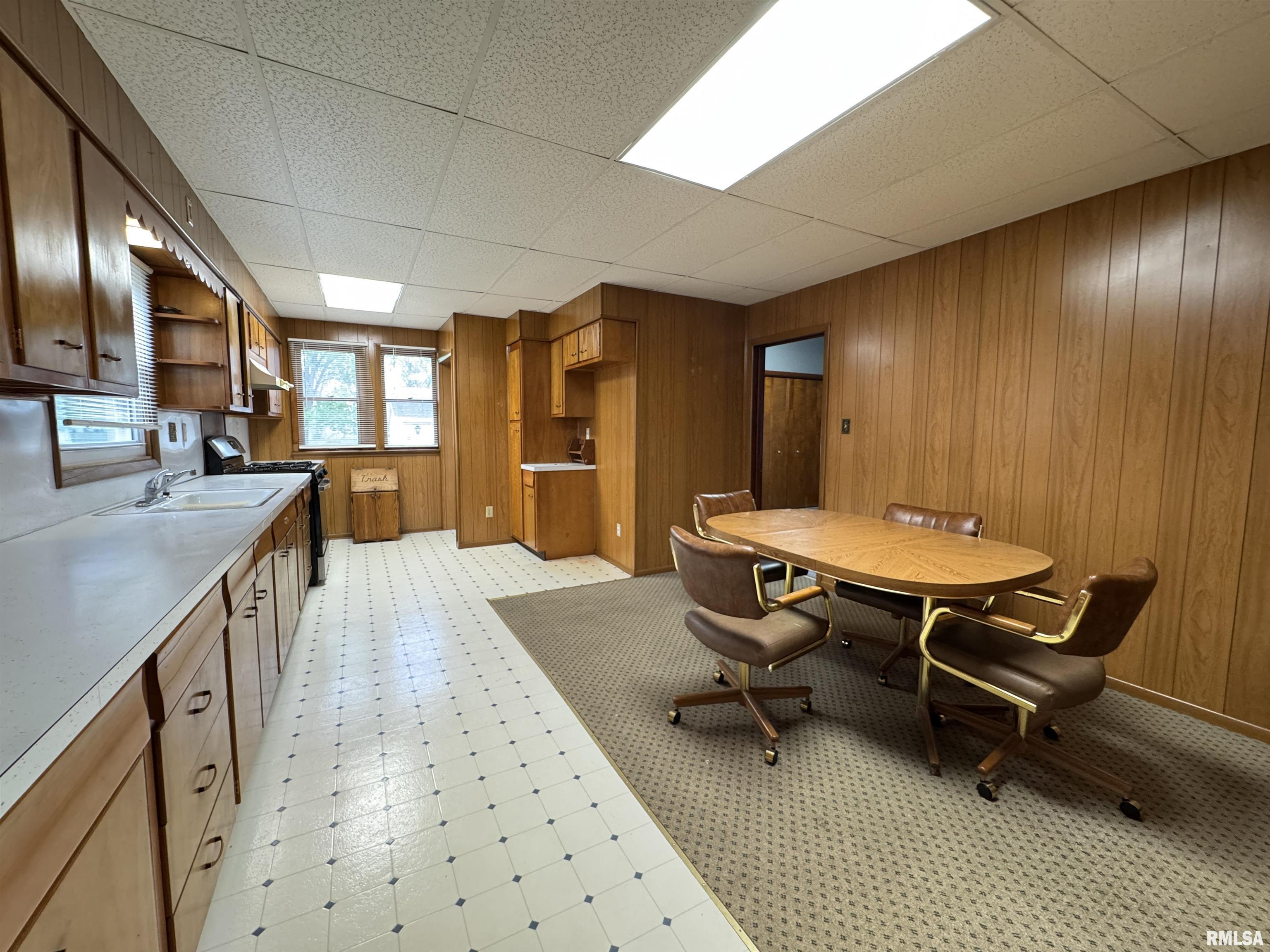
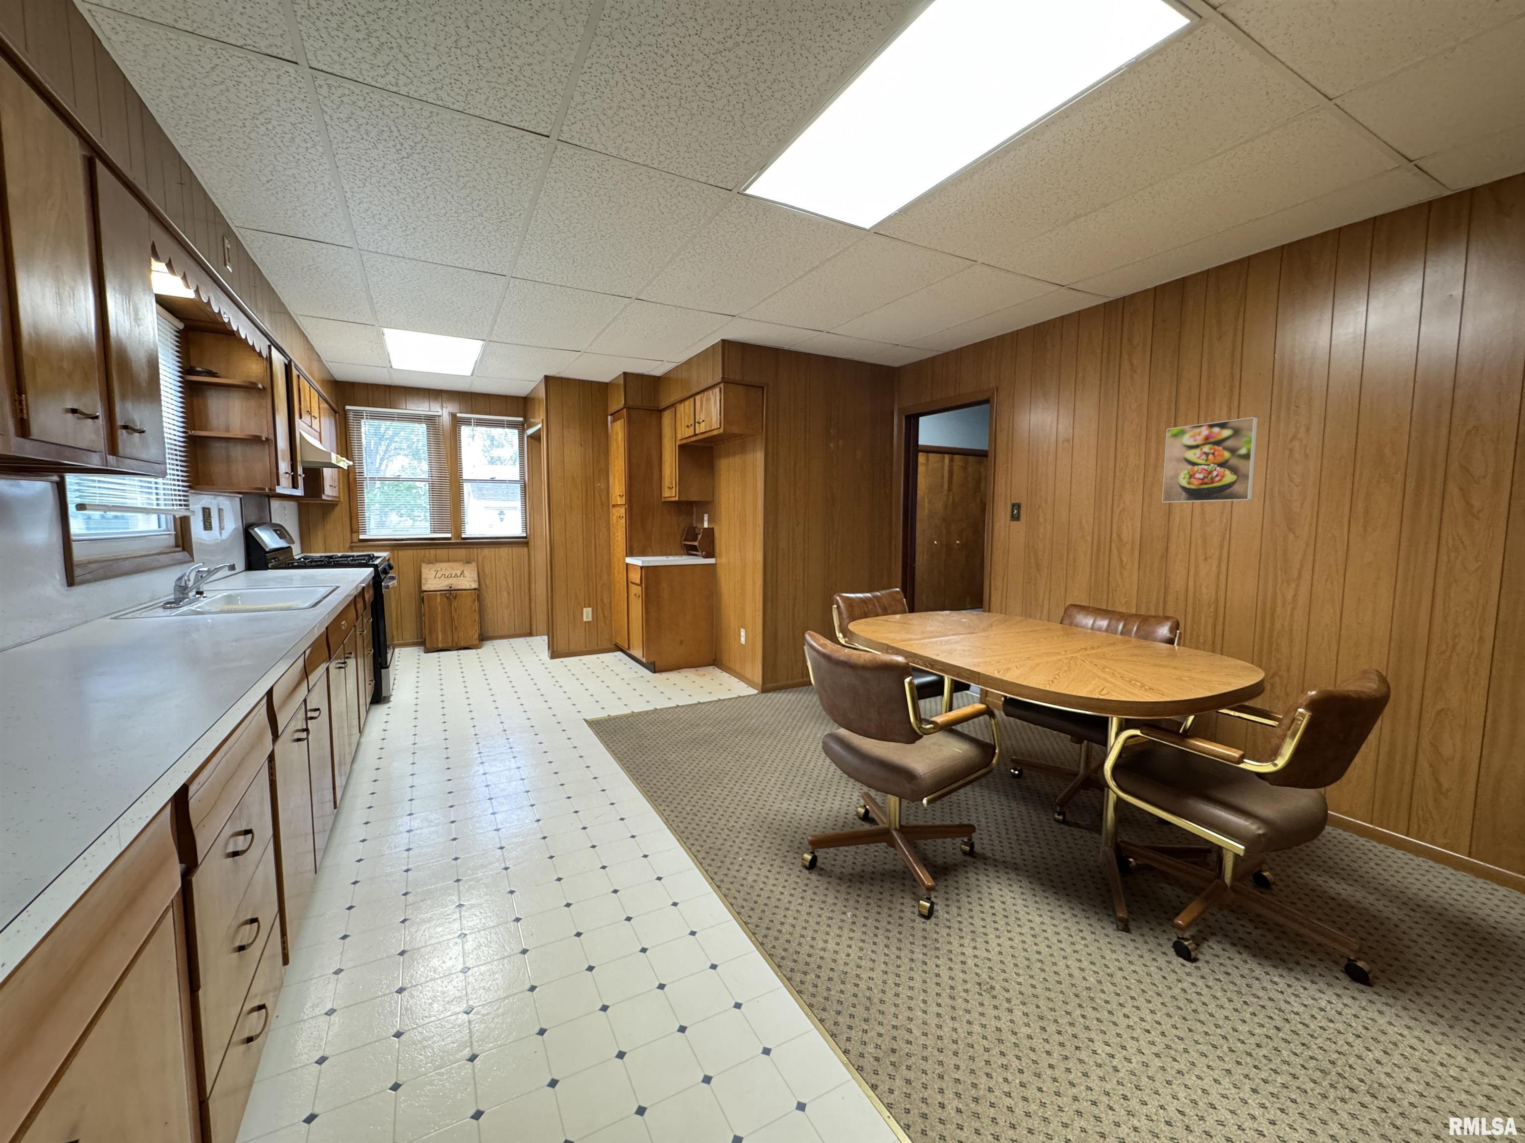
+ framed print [1161,417,1258,503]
